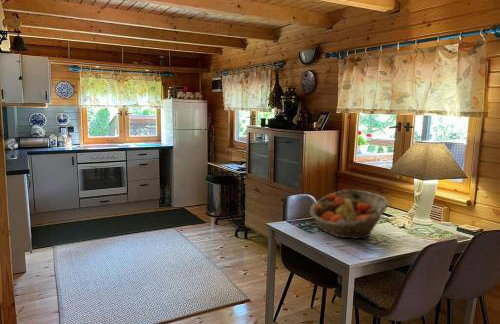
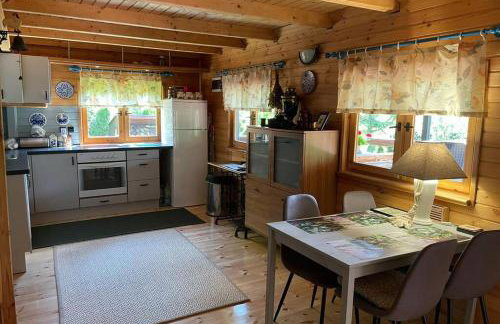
- fruit basket [309,189,390,240]
